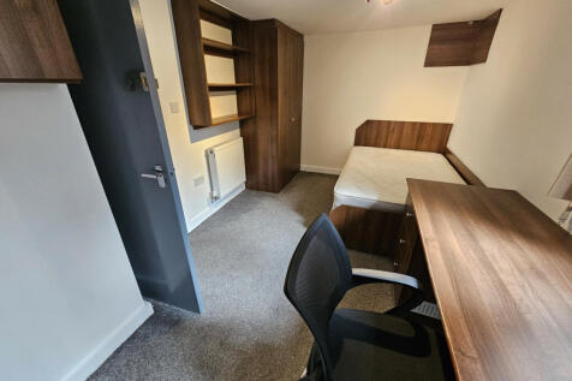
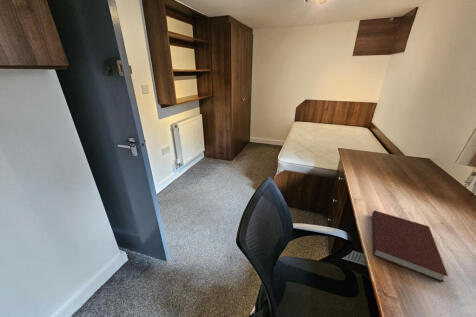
+ notebook [371,210,449,283]
